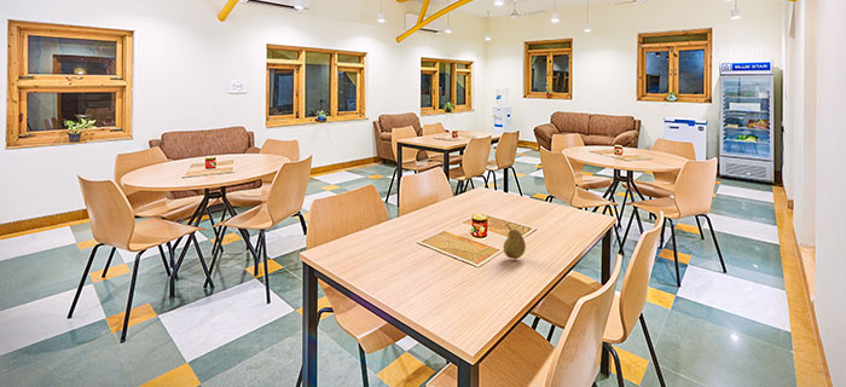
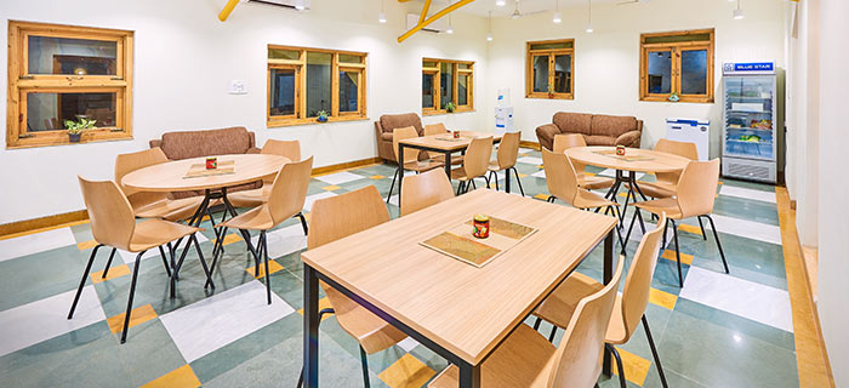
- fruit [503,223,527,260]
